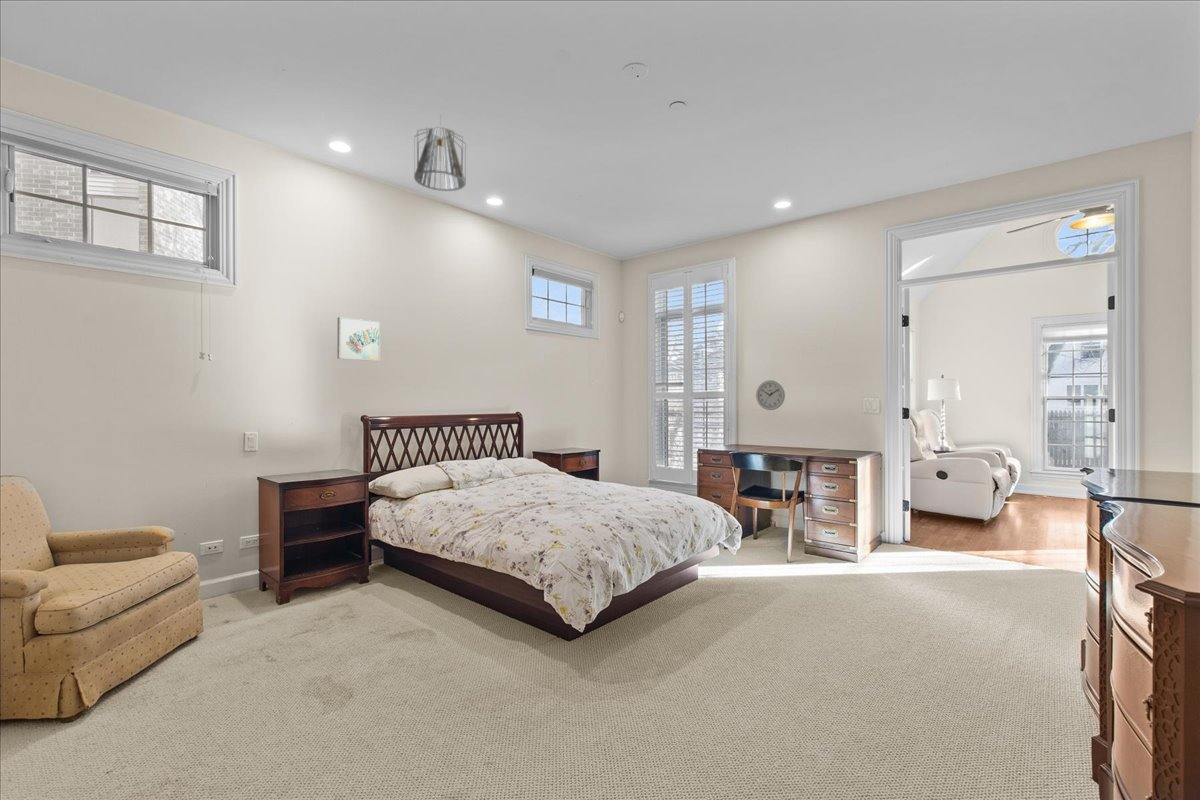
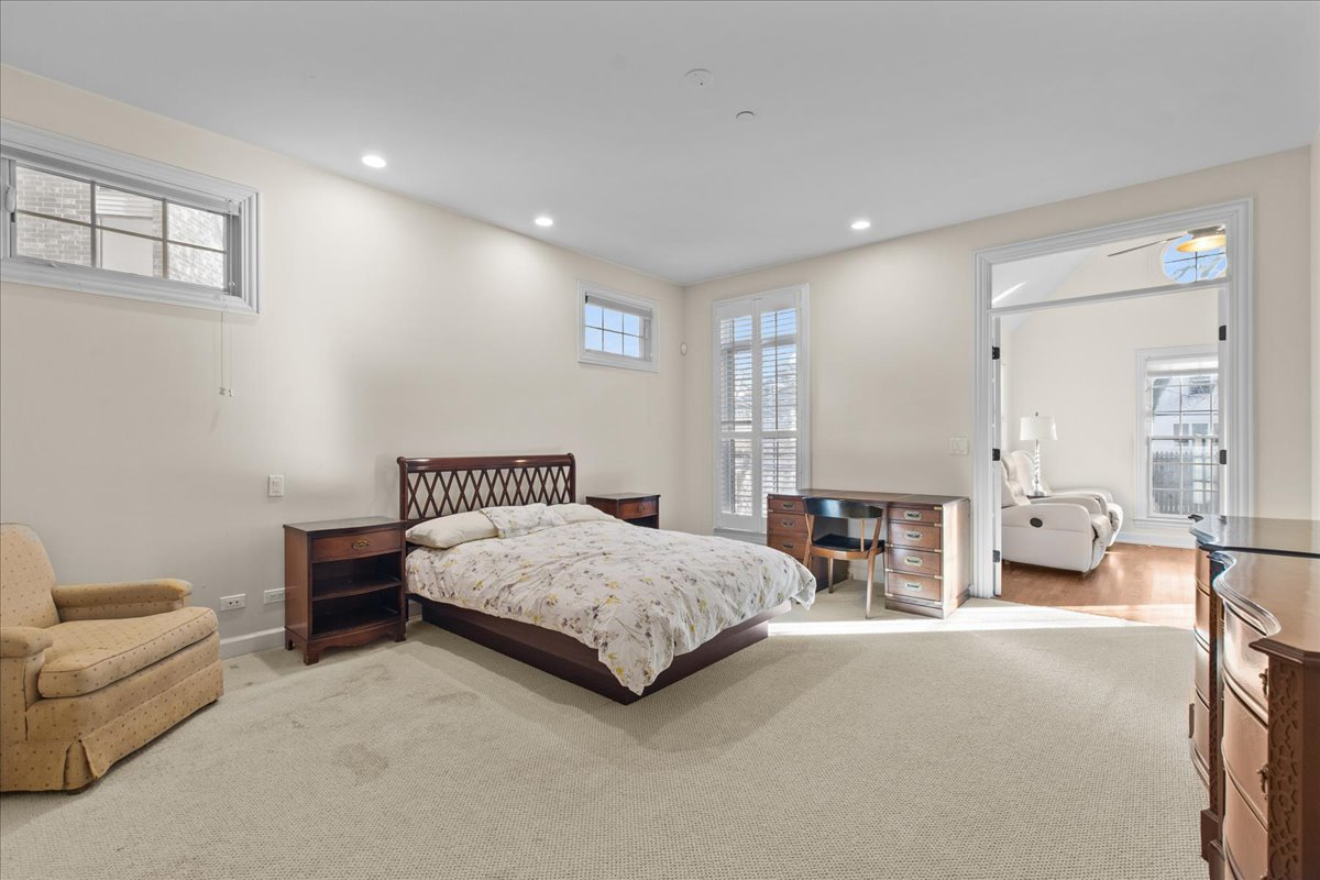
- wall art [336,316,381,362]
- pendant light [413,113,467,192]
- wall clock [755,379,786,411]
